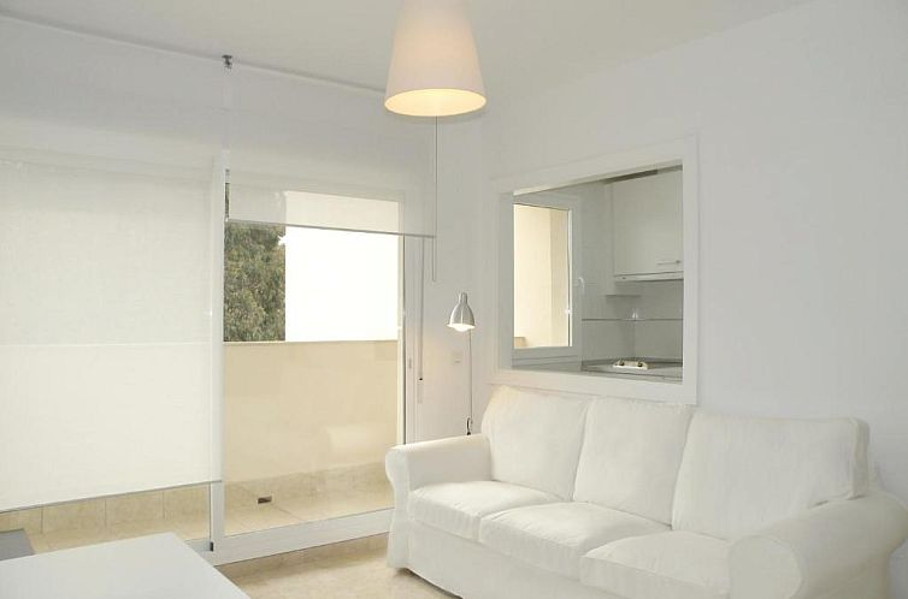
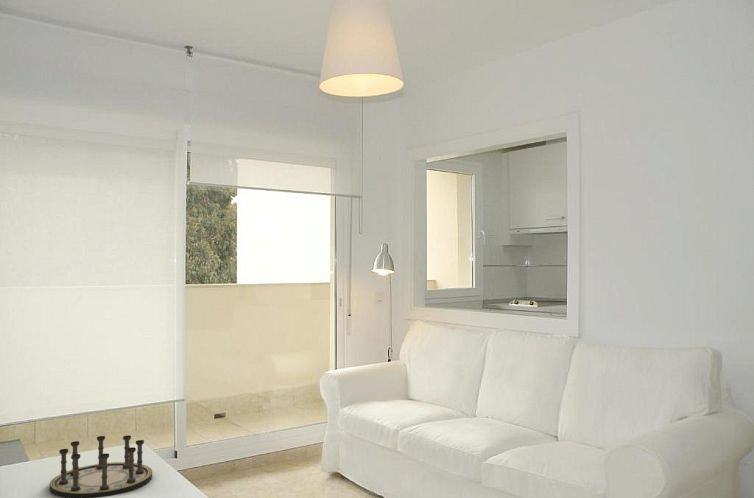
+ board game [49,434,153,498]
